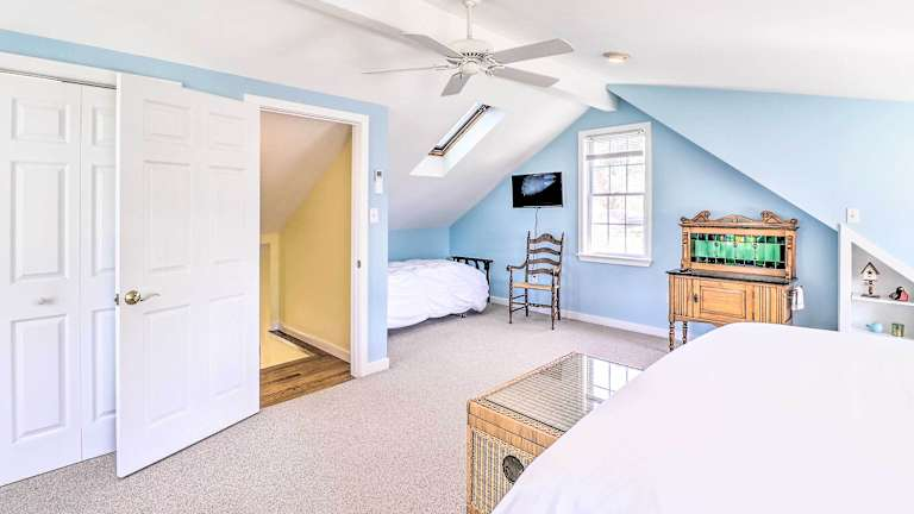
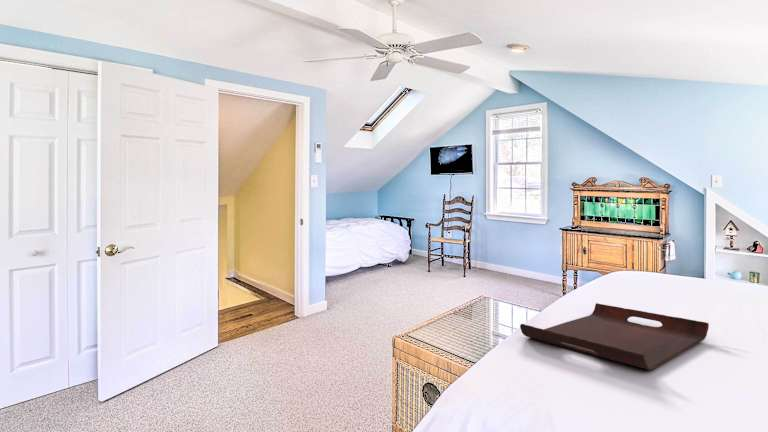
+ serving tray [519,302,710,371]
